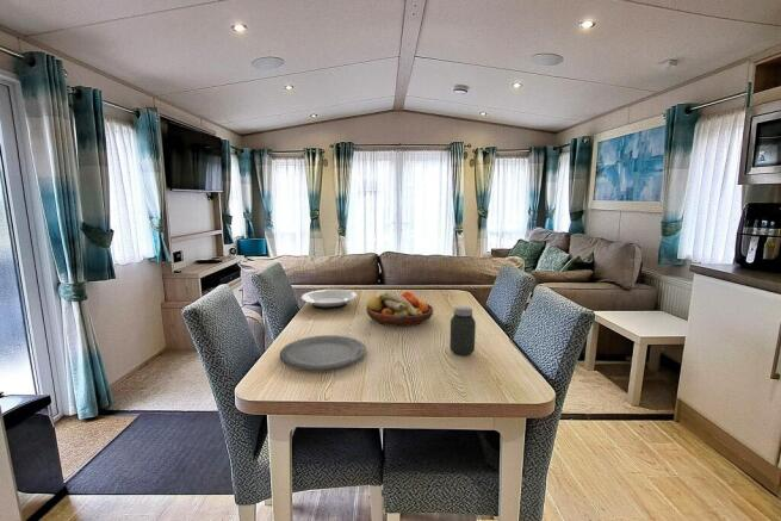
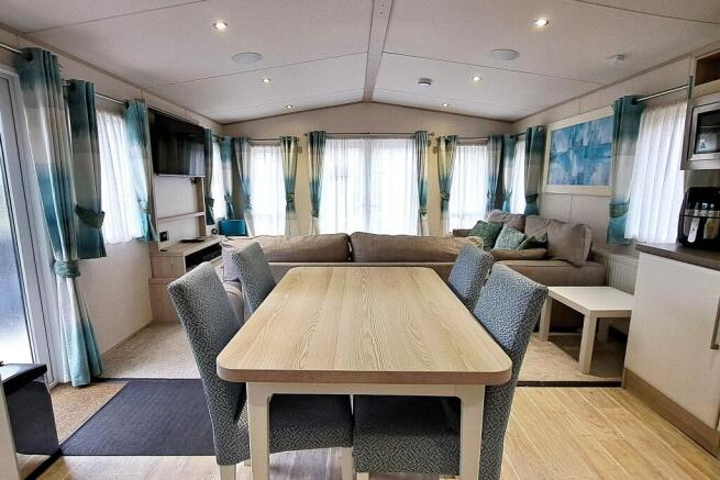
- plate [300,289,358,310]
- plate [279,334,367,371]
- fruit bowl [365,290,434,328]
- jar [448,305,477,356]
